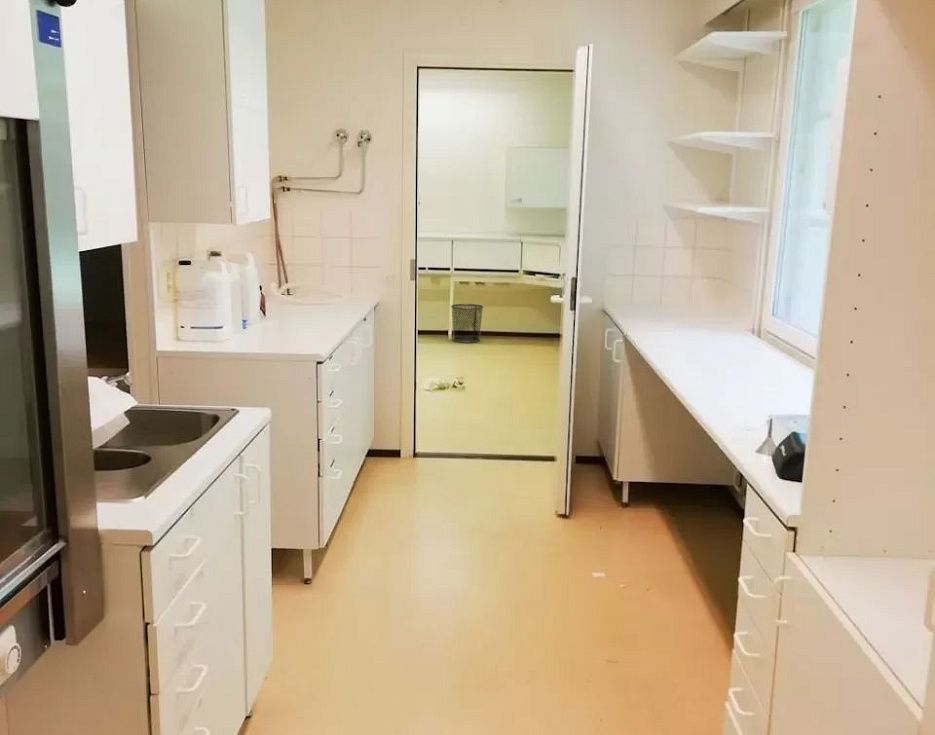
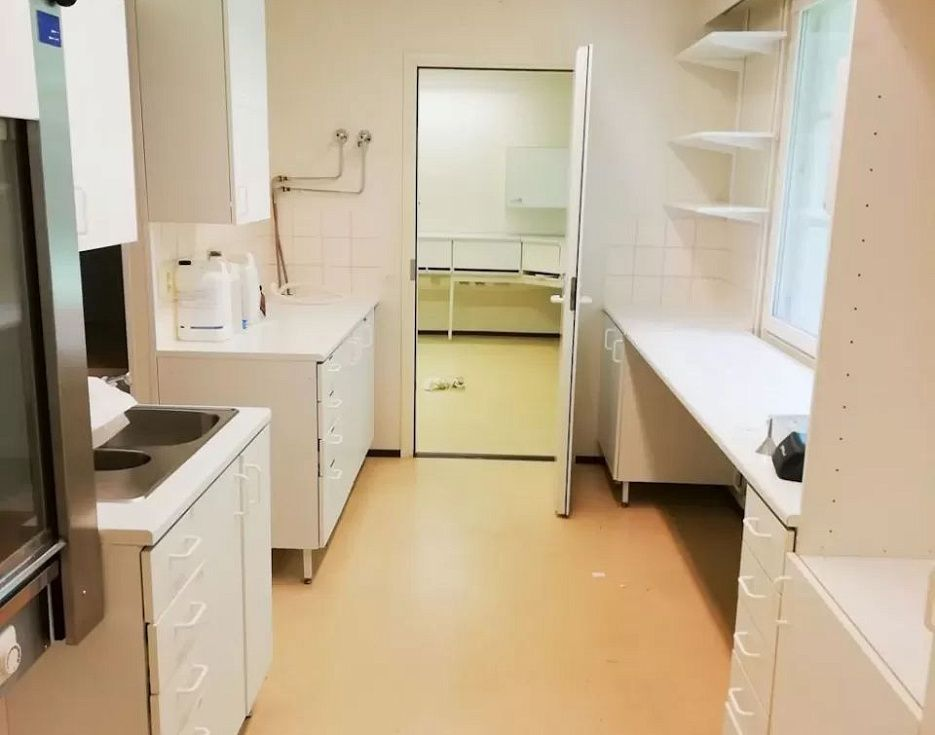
- waste bin [450,303,485,344]
